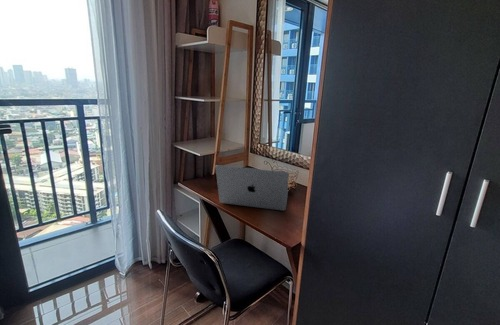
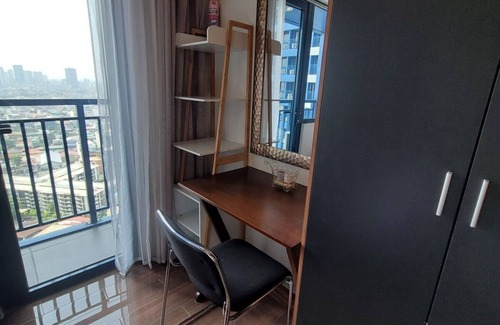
- laptop [215,164,290,212]
